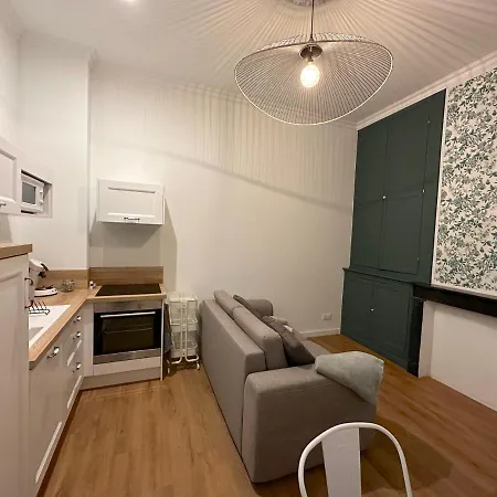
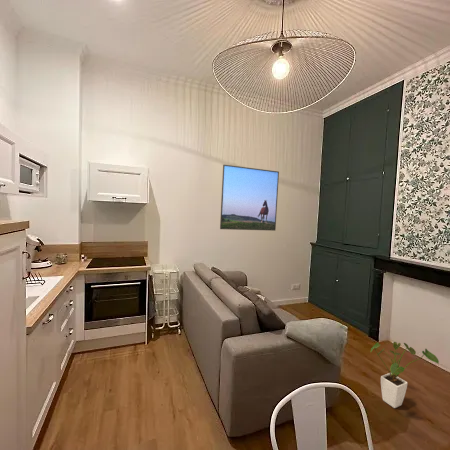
+ house plant [370,341,440,409]
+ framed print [219,164,280,232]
